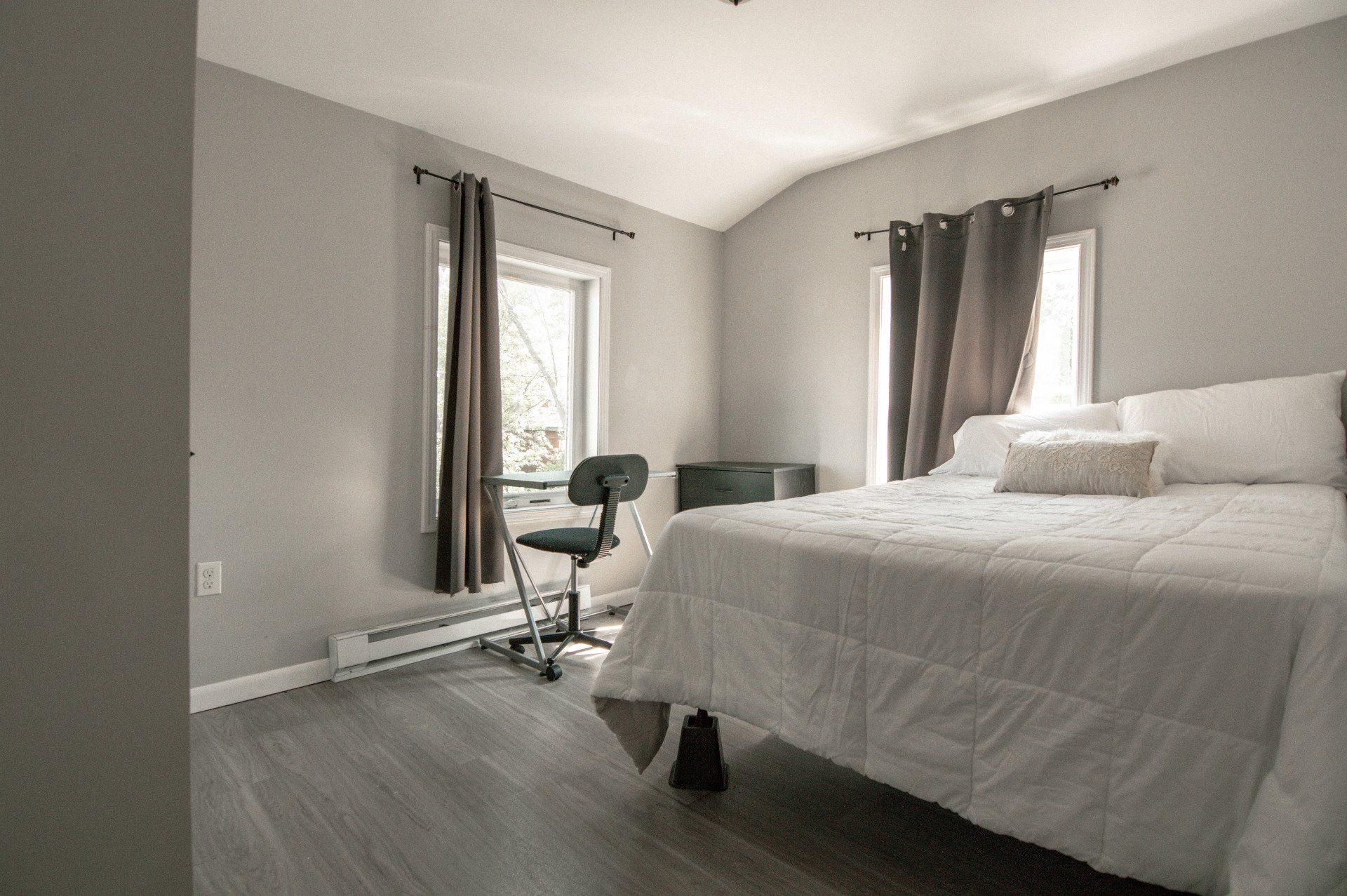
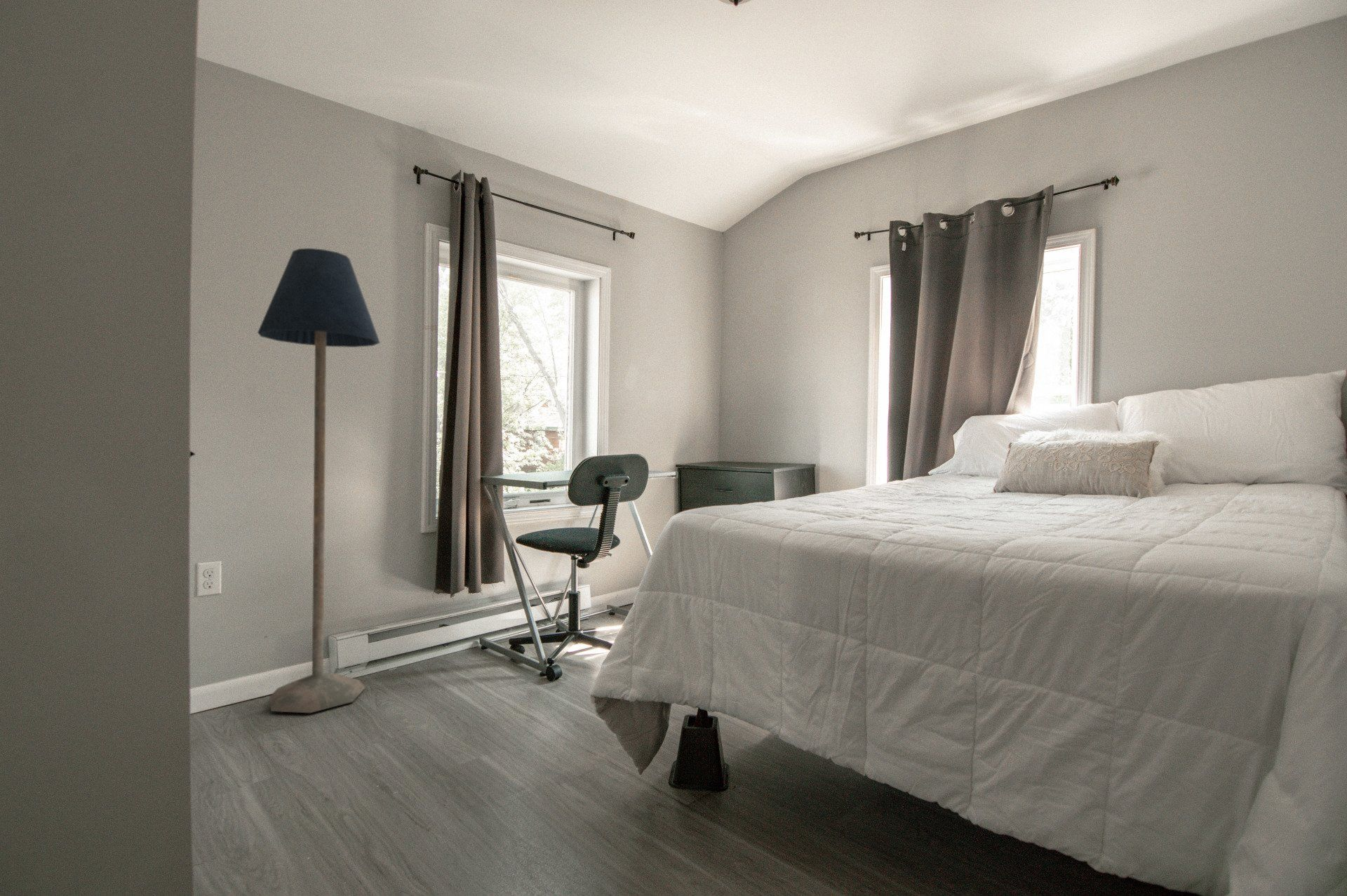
+ floor lamp [257,248,381,714]
